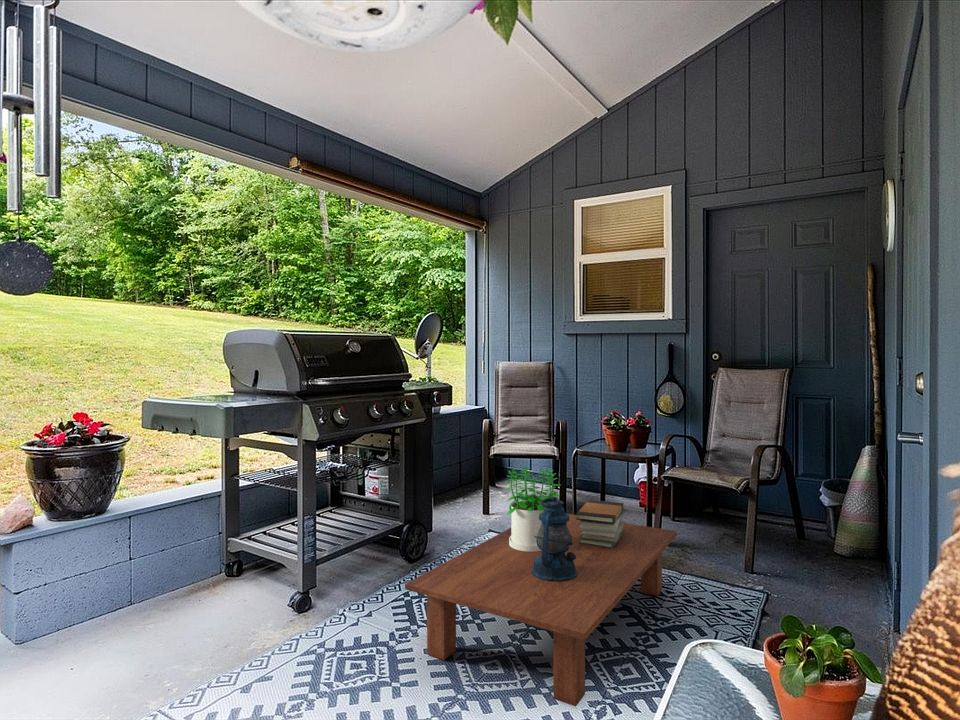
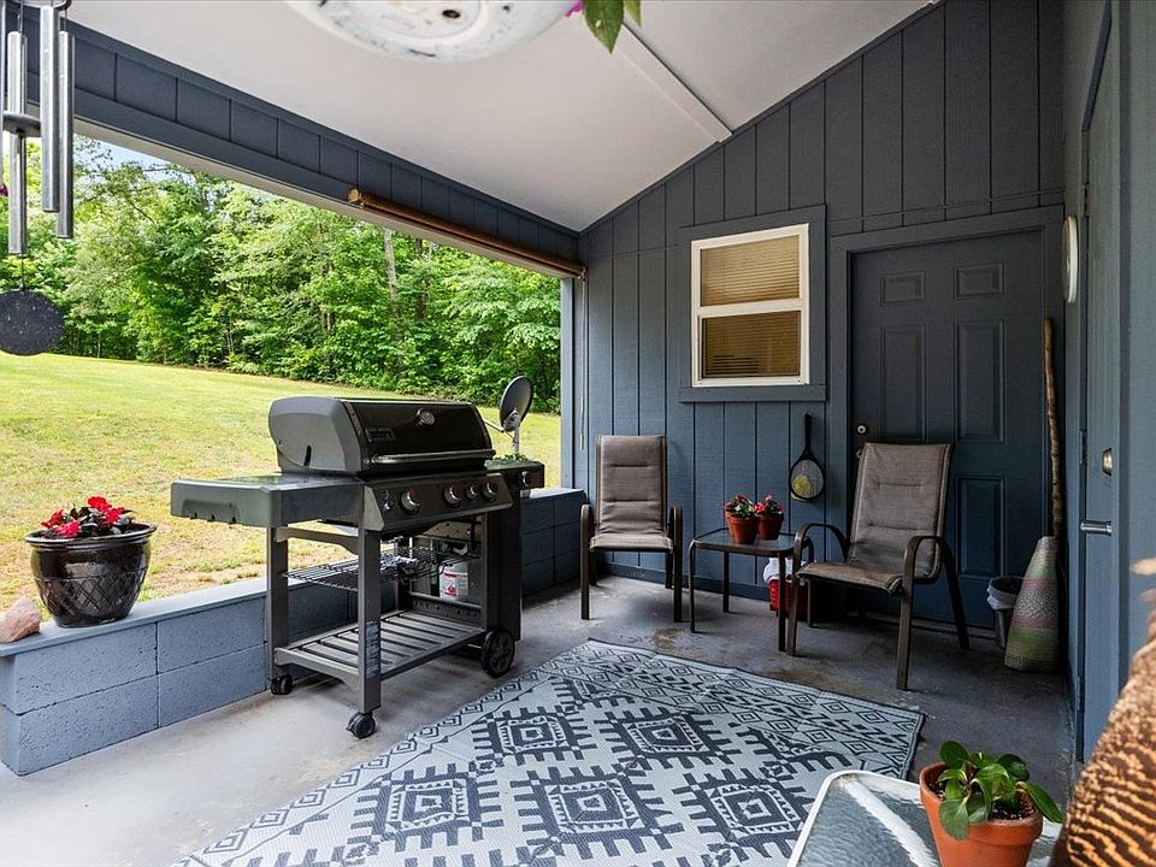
- book stack [575,499,627,548]
- lantern [531,496,577,581]
- potted plant [504,465,561,551]
- coffee table [404,513,678,708]
